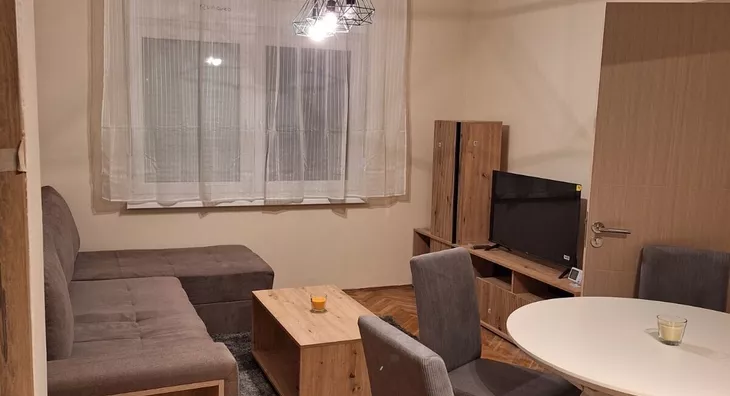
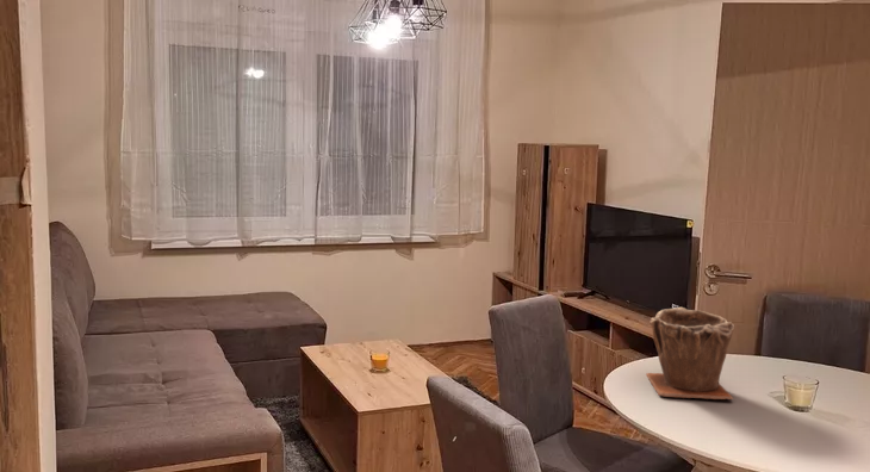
+ plant pot [645,306,735,400]
